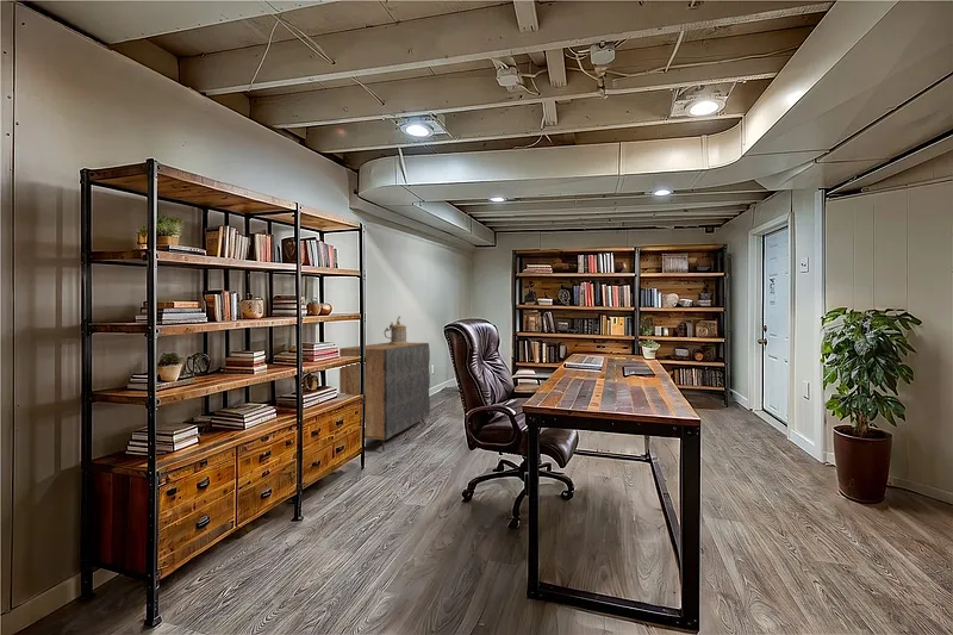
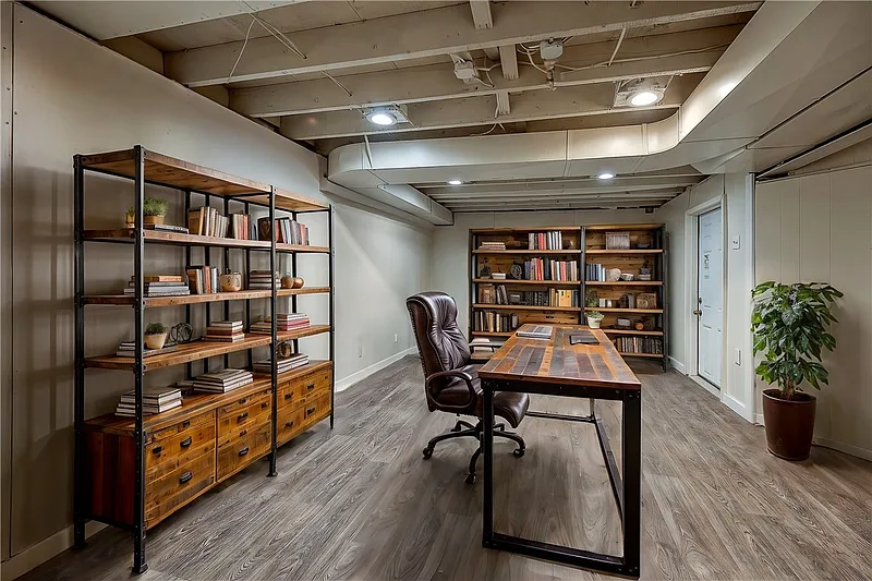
- dresser [338,342,431,453]
- beer mug [384,315,409,345]
